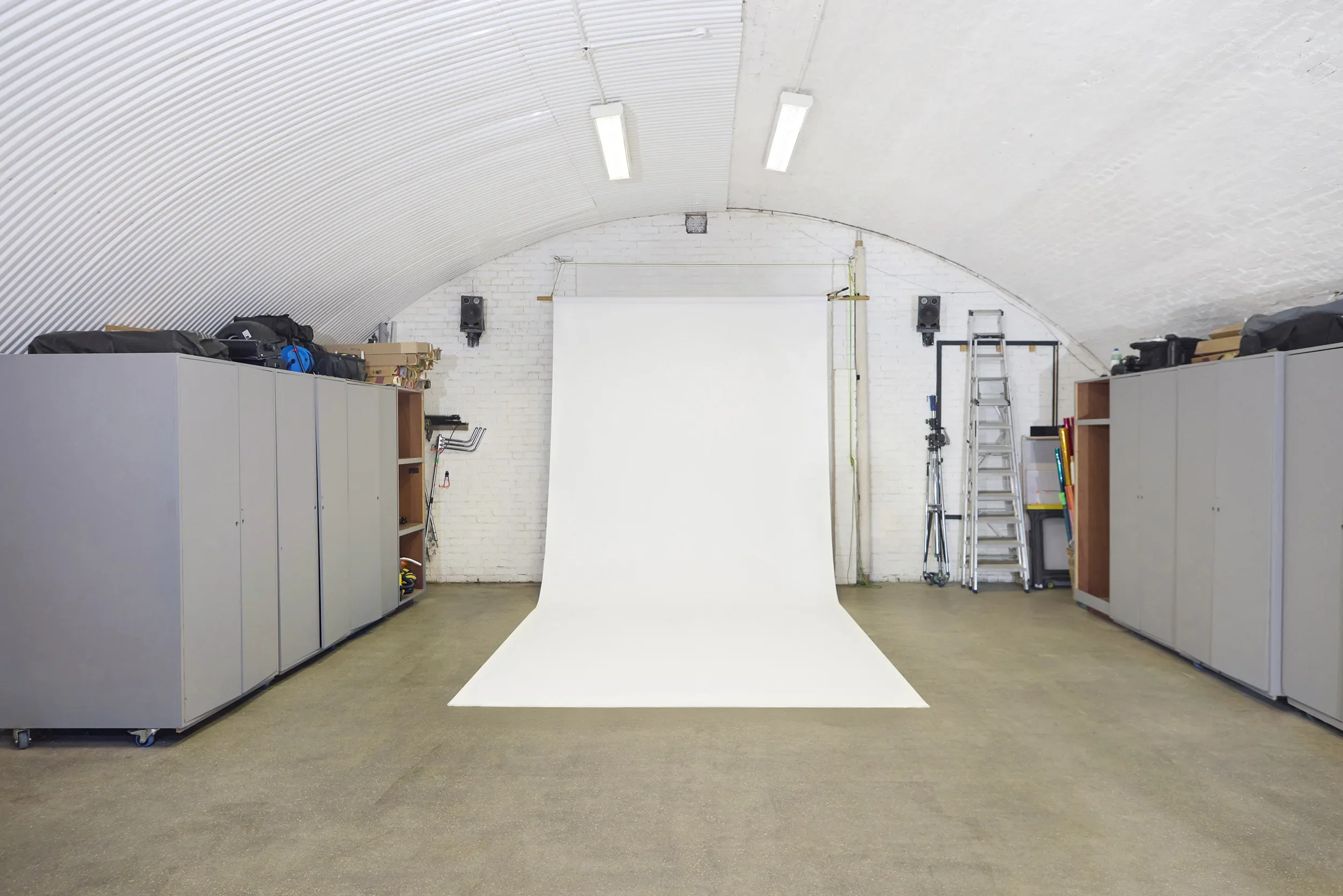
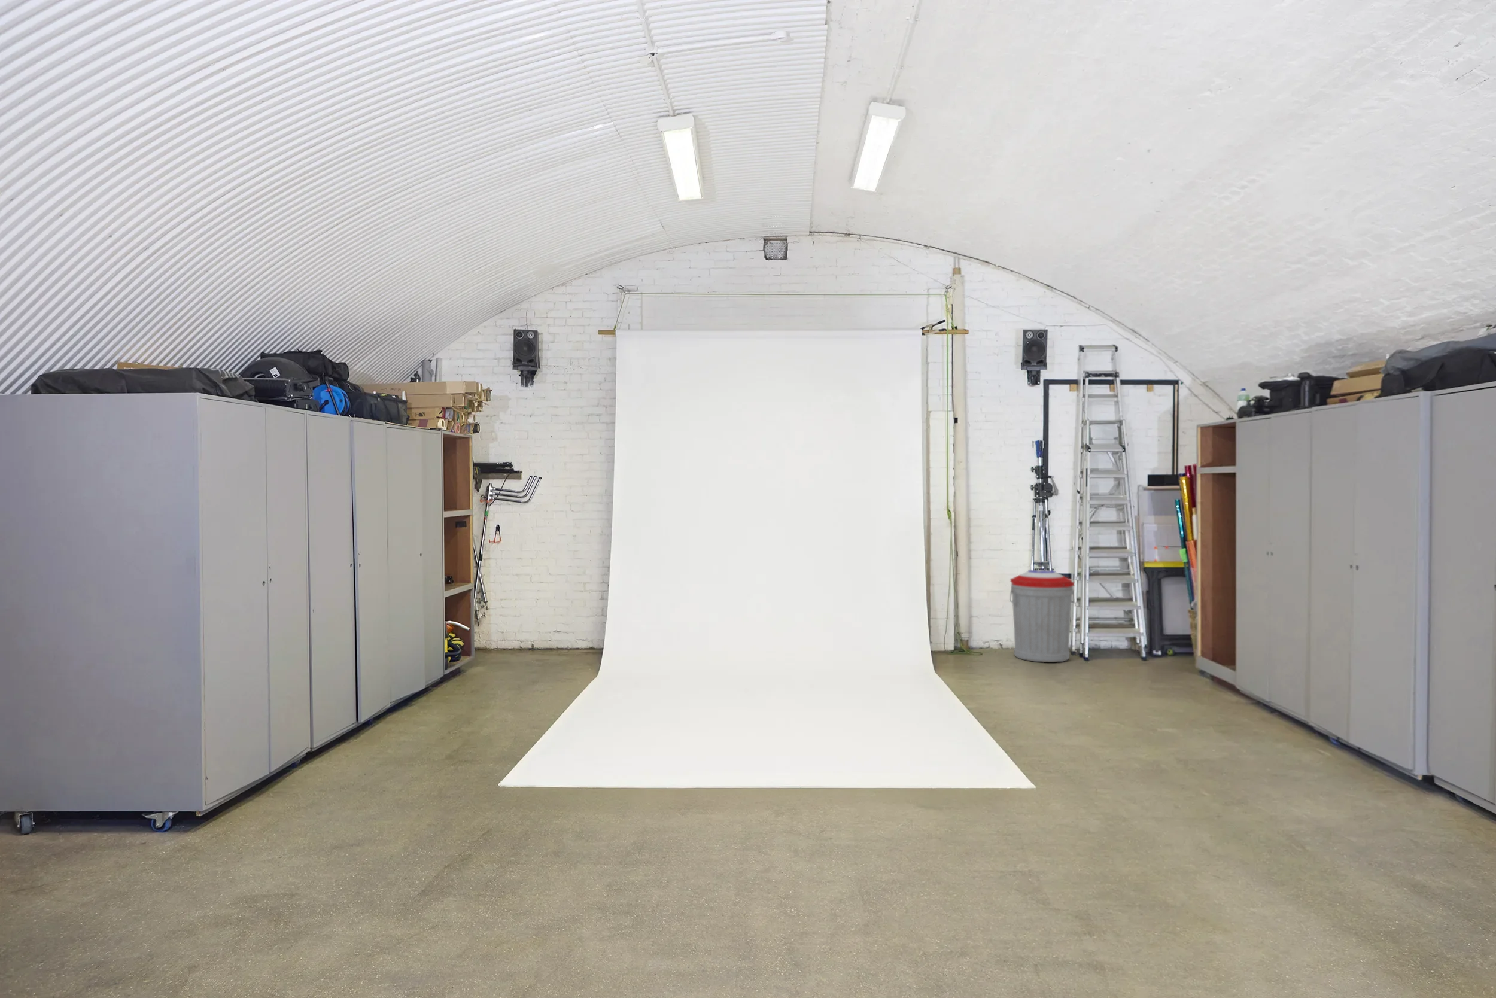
+ trash can [1009,569,1075,663]
